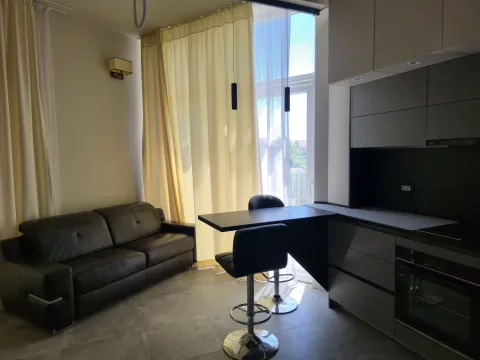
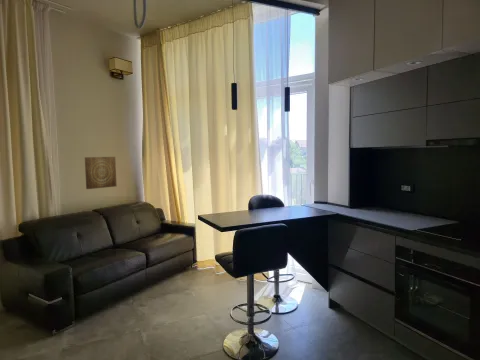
+ wall art [84,156,118,190]
